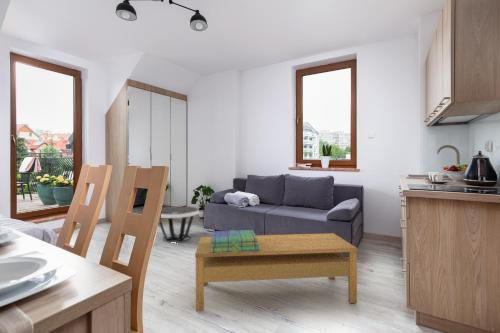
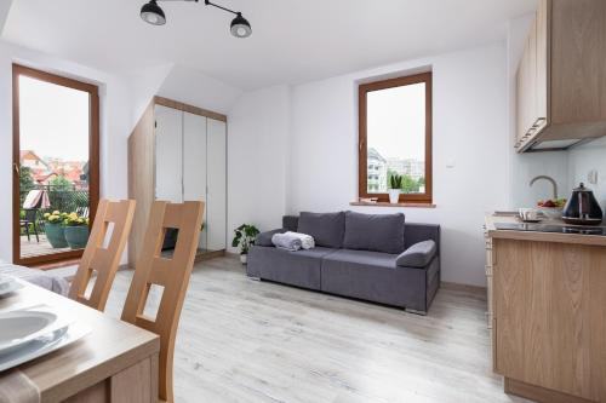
- coffee table [194,232,358,312]
- side table [158,206,200,243]
- stack of books [211,229,260,254]
